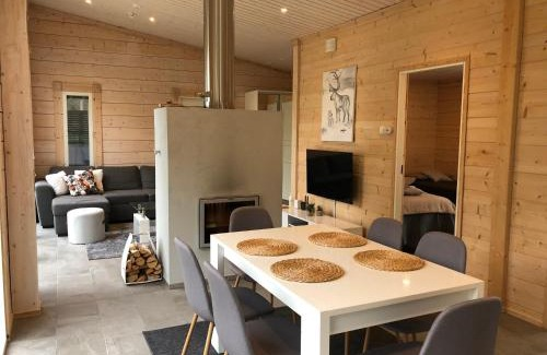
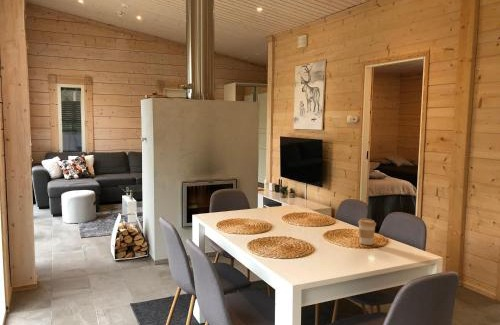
+ coffee cup [357,217,377,246]
